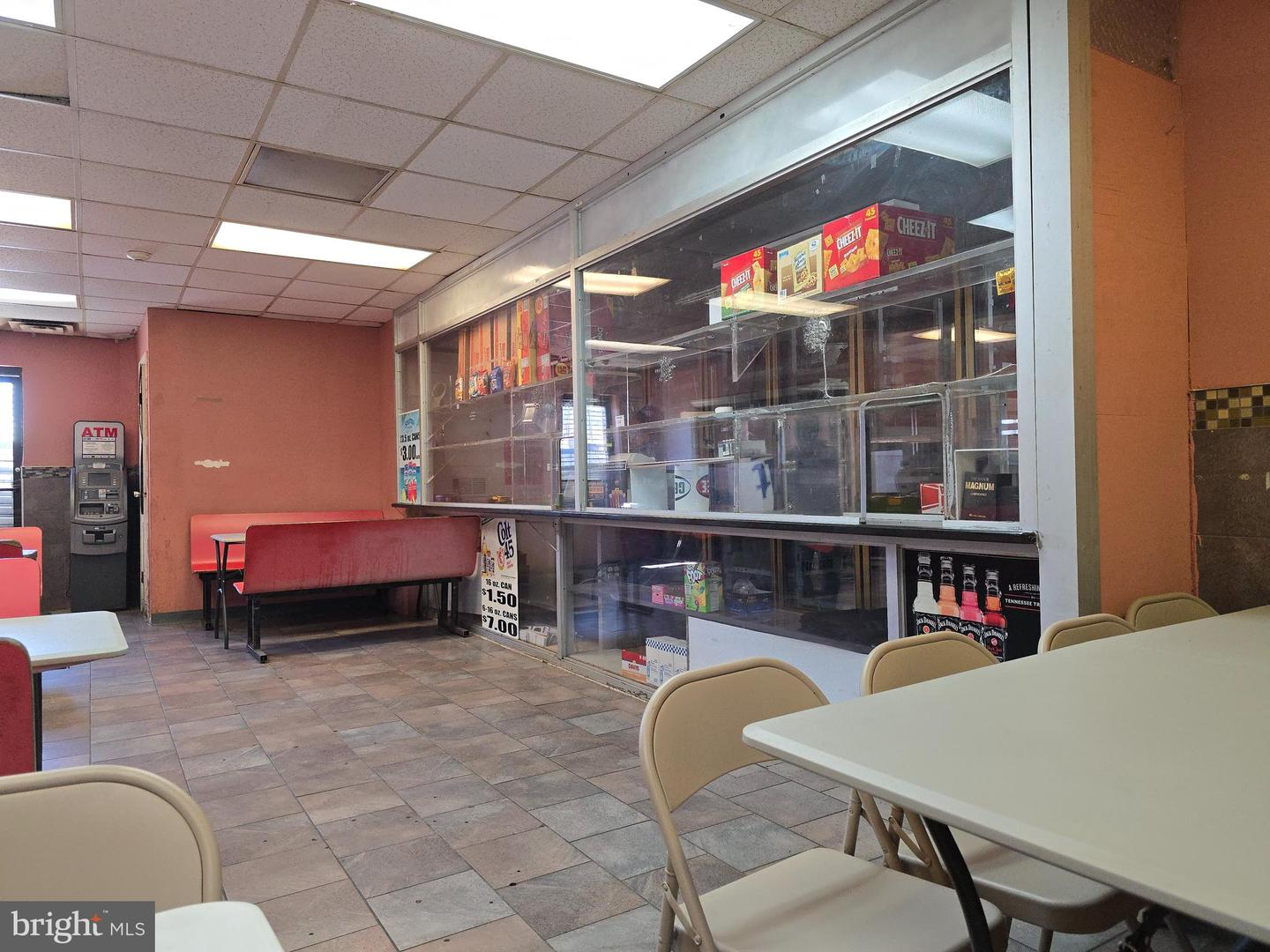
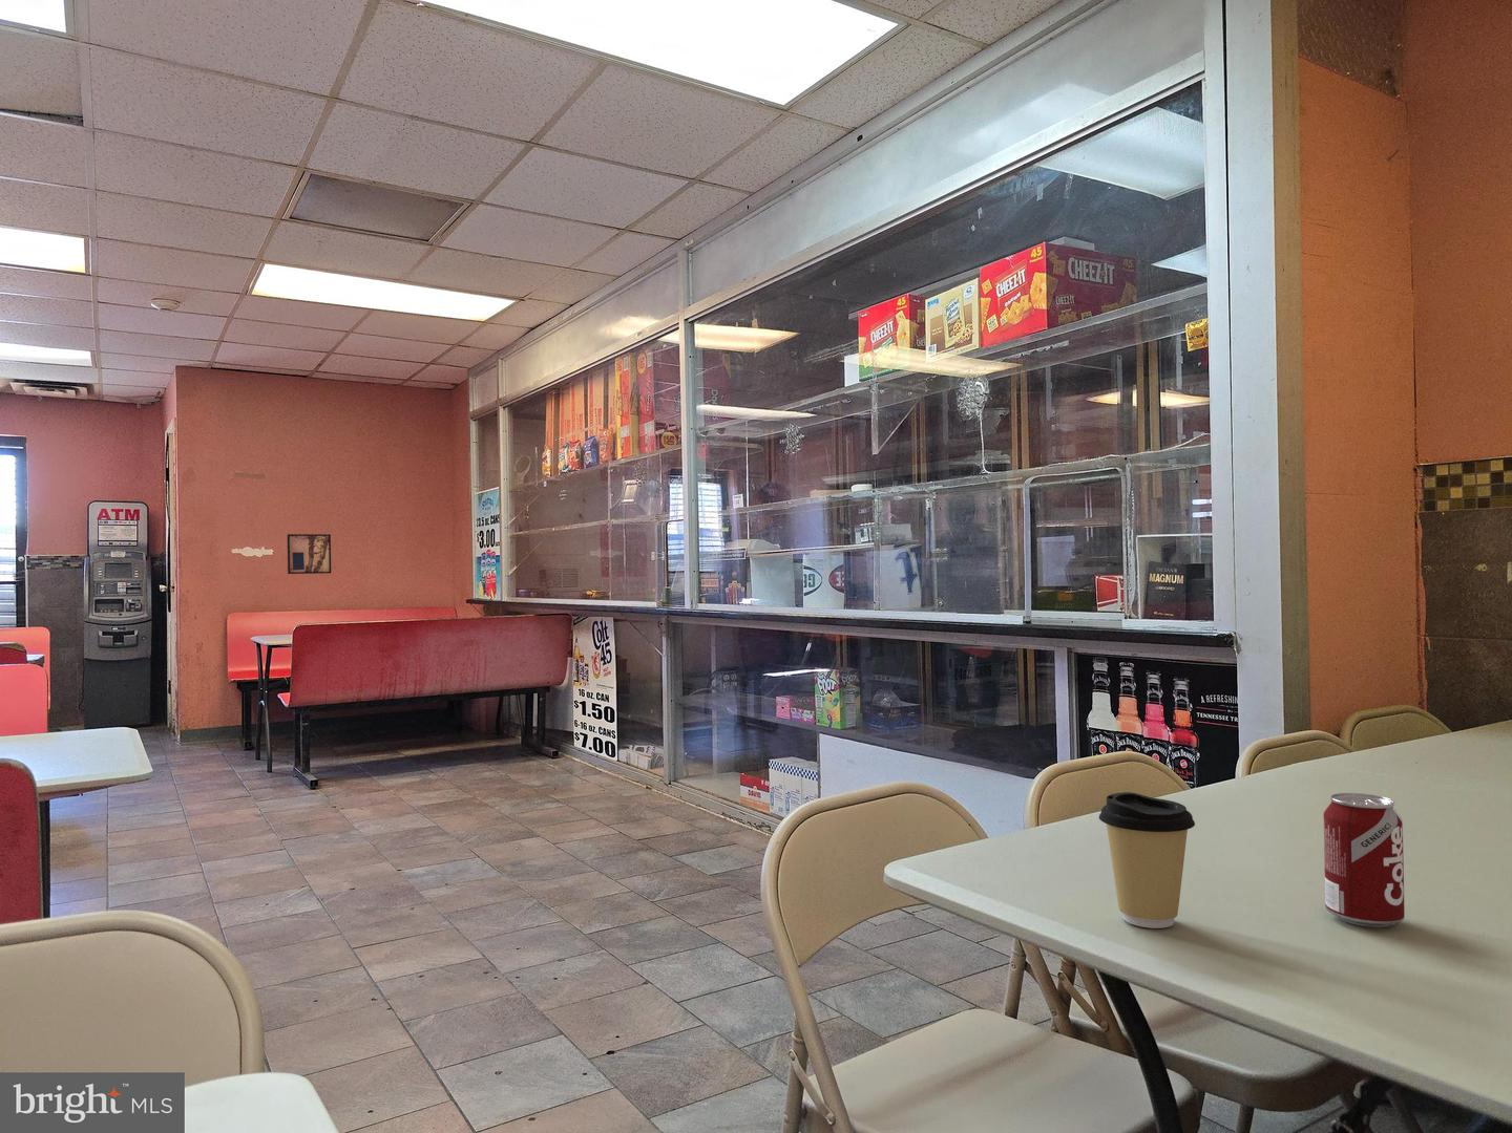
+ soda can [1322,793,1406,928]
+ coffee cup [1099,791,1197,929]
+ wall art [286,533,332,575]
